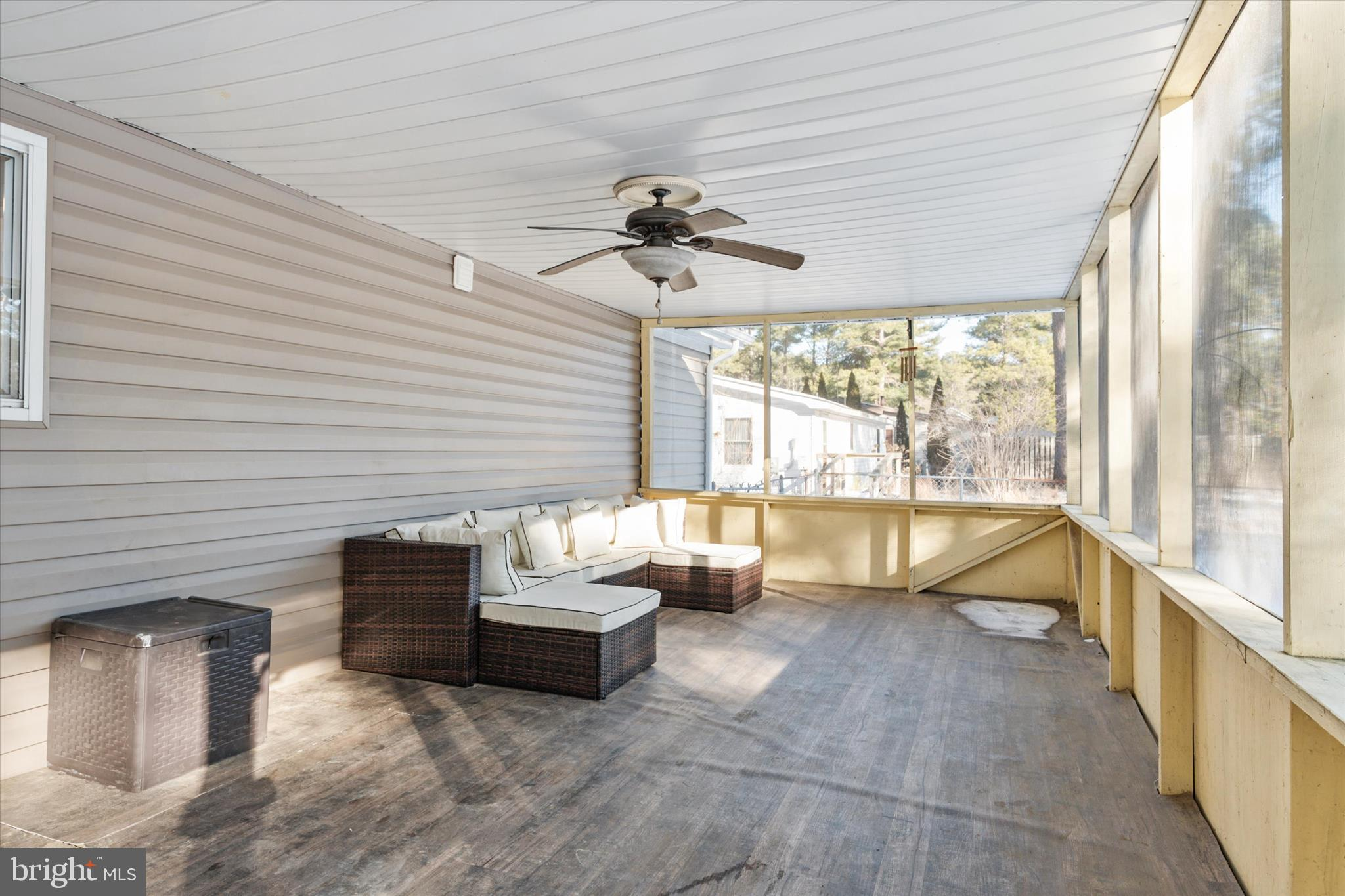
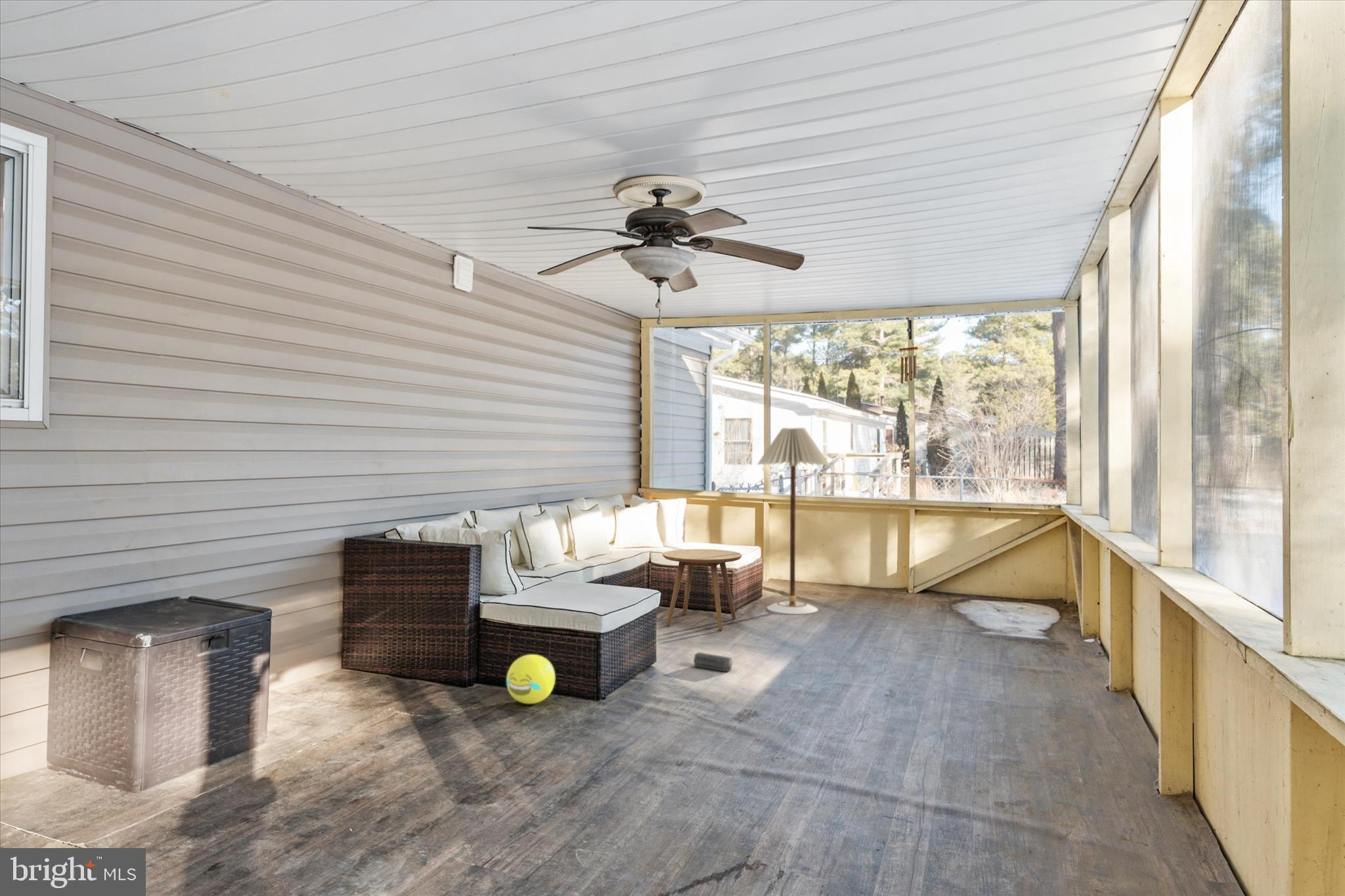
+ floor lamp [757,427,831,615]
+ speaker [693,652,734,673]
+ side table [662,549,742,631]
+ ball [506,654,556,704]
